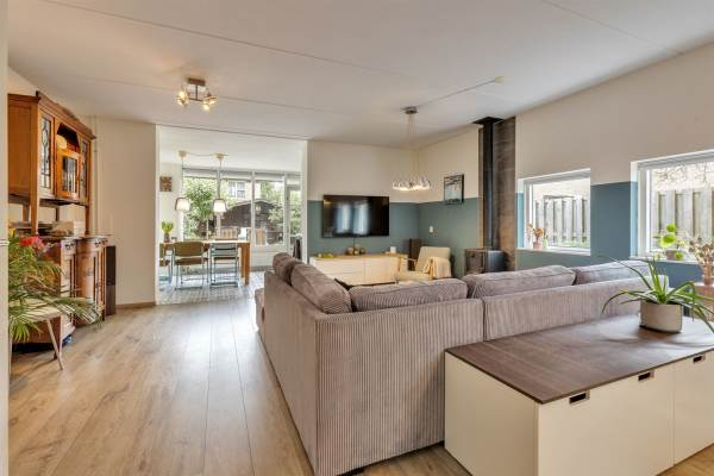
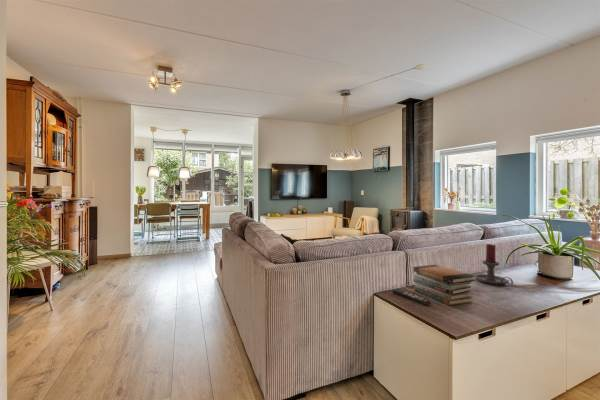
+ candle holder [474,243,514,286]
+ book stack [412,264,476,306]
+ remote control [391,288,432,306]
